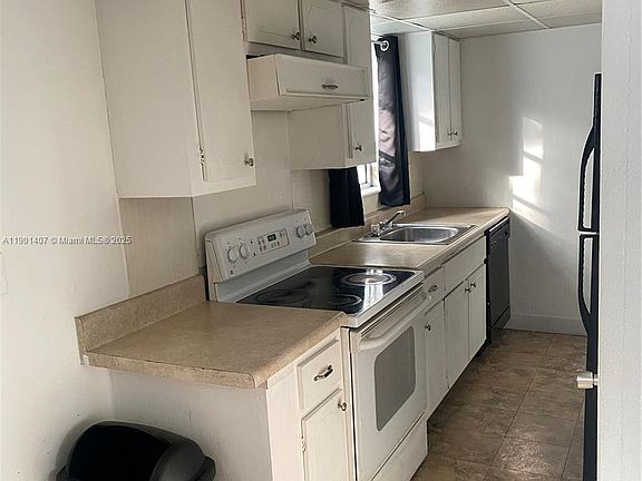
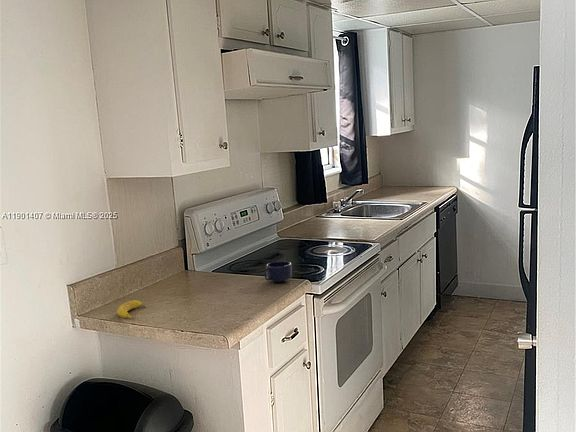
+ mug [263,260,293,283]
+ banana [116,299,143,319]
